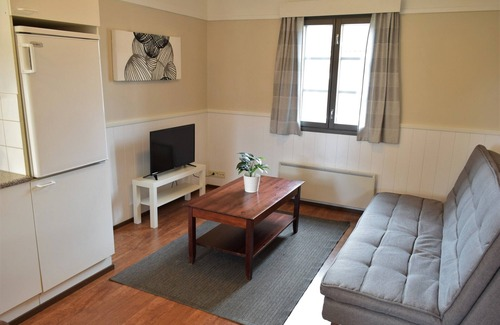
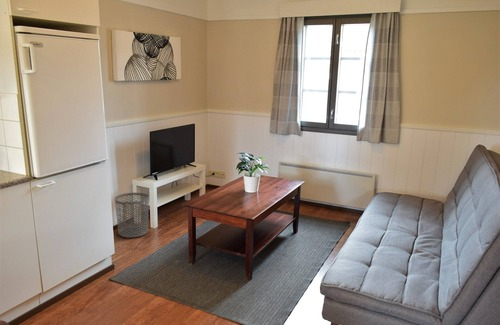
+ waste bin [114,192,150,239]
